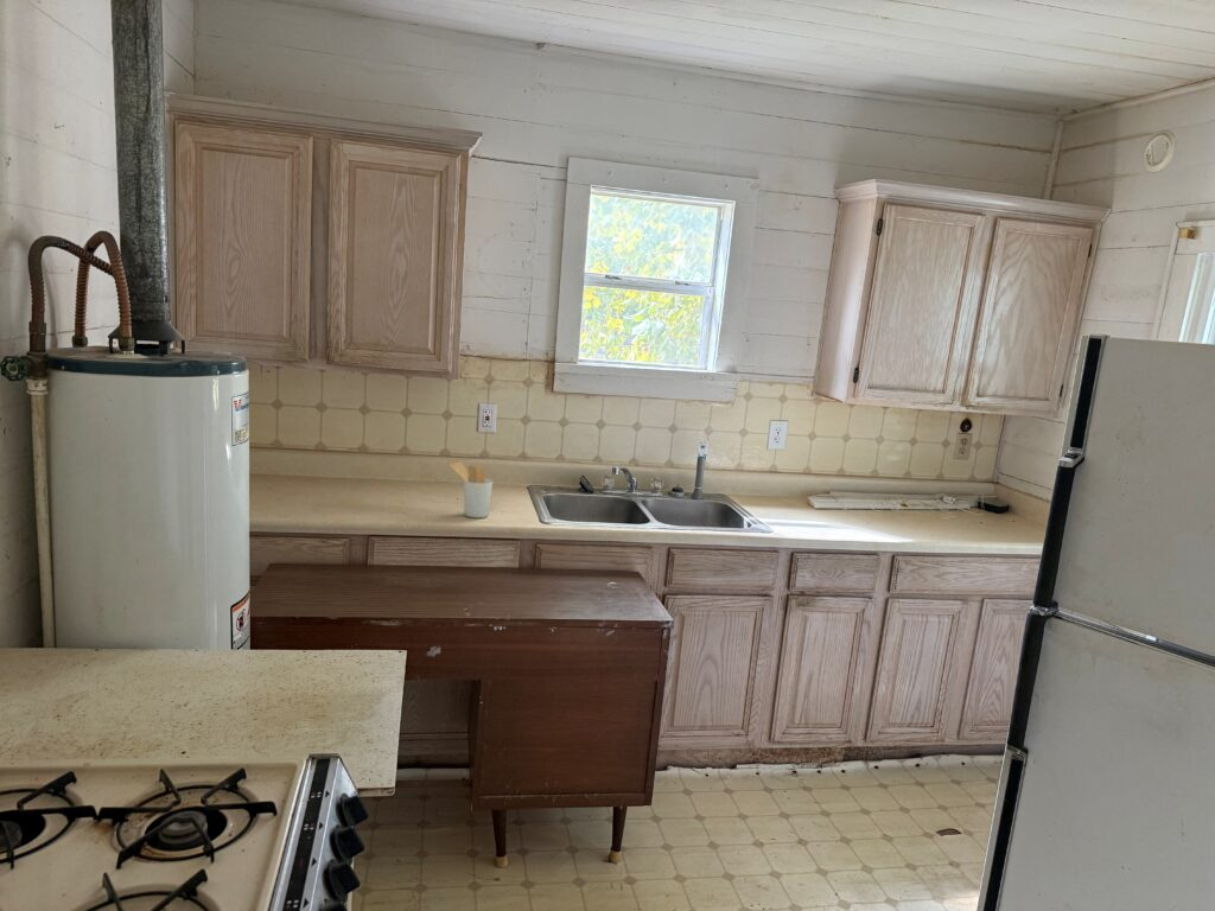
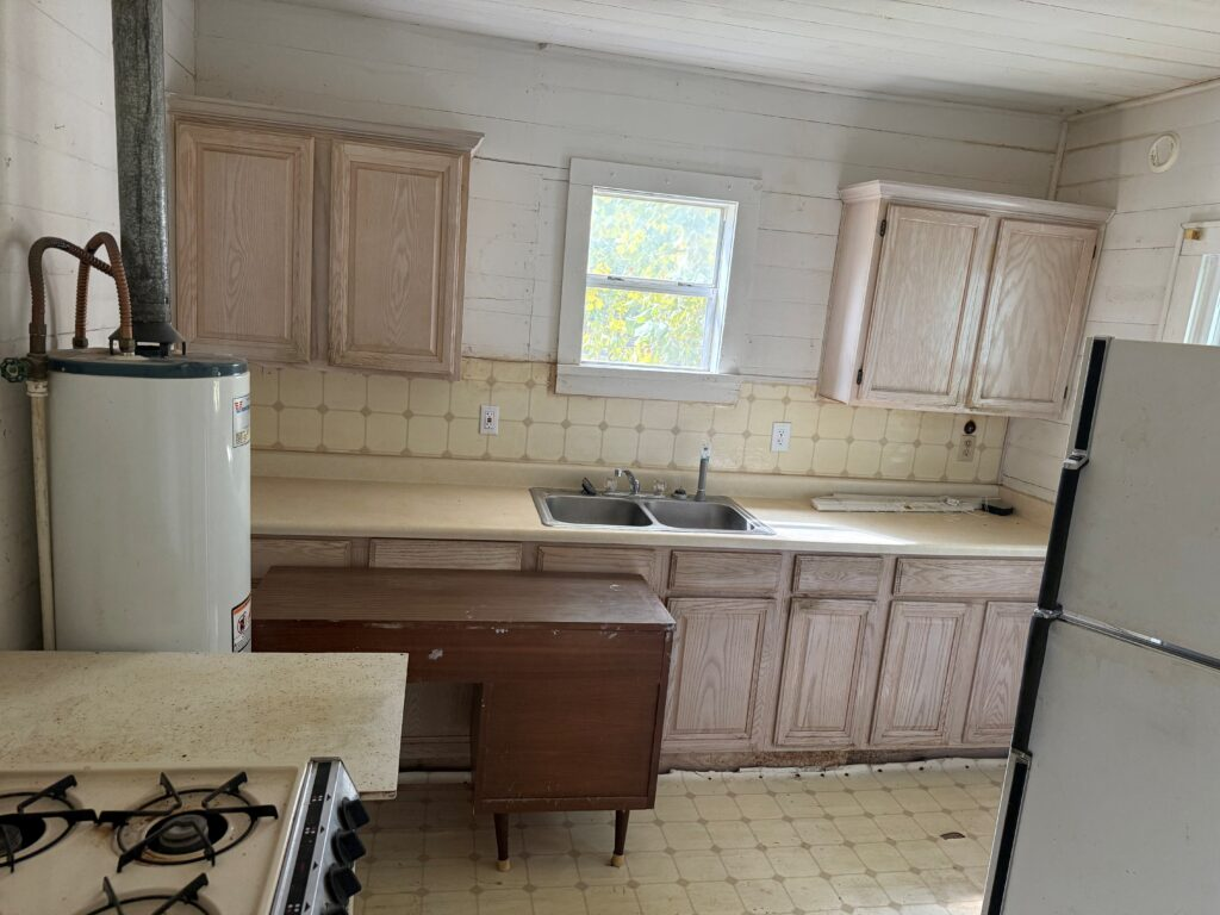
- utensil holder [449,460,494,518]
